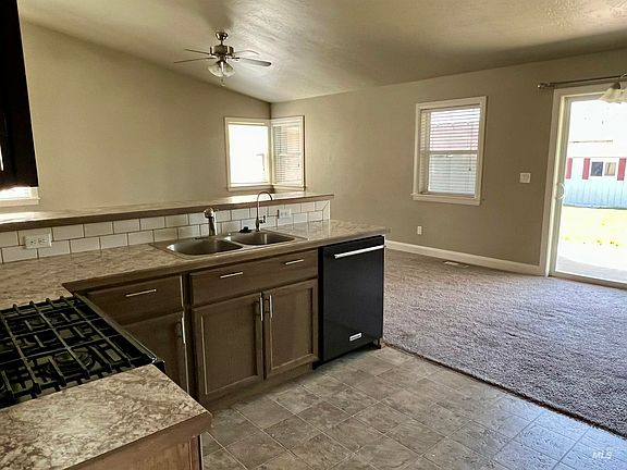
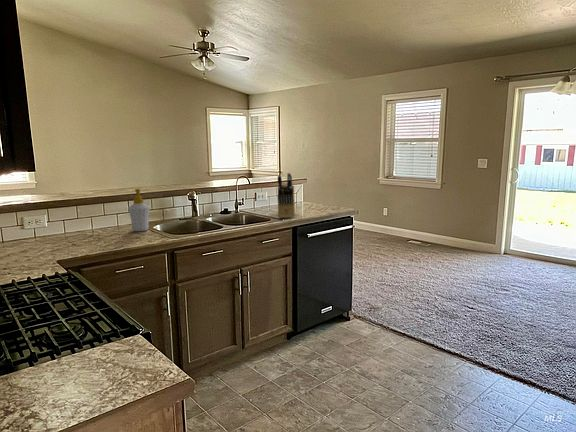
+ knife block [276,172,296,219]
+ soap bottle [127,188,151,232]
